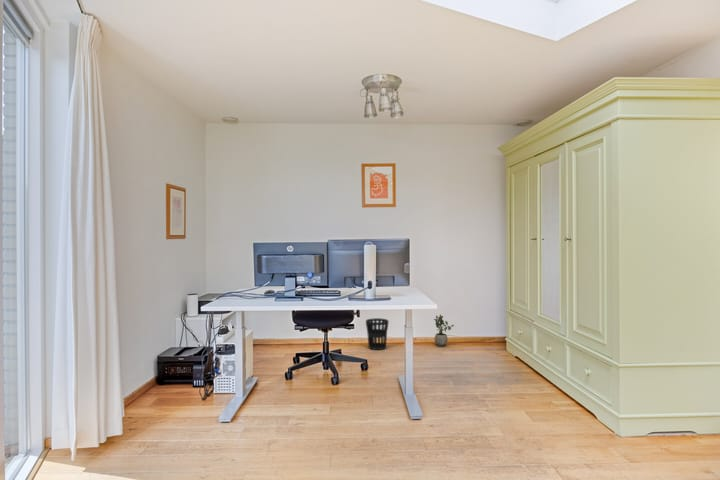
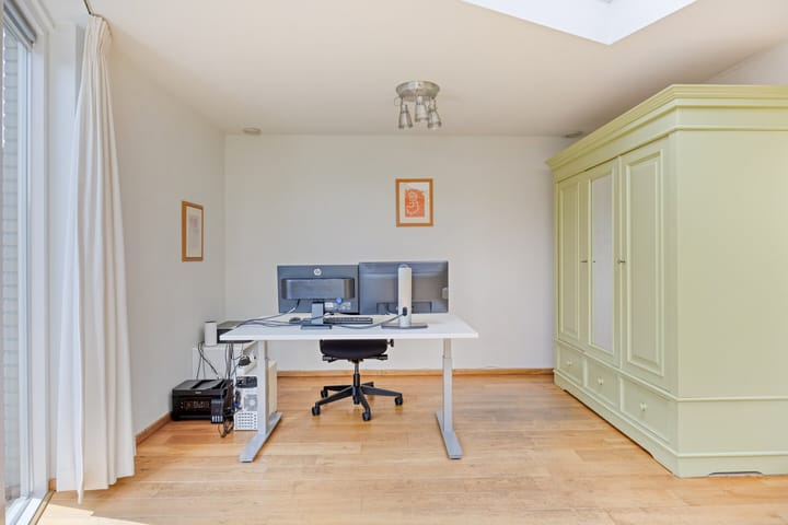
- wastebasket [365,317,390,351]
- potted plant [433,314,455,347]
